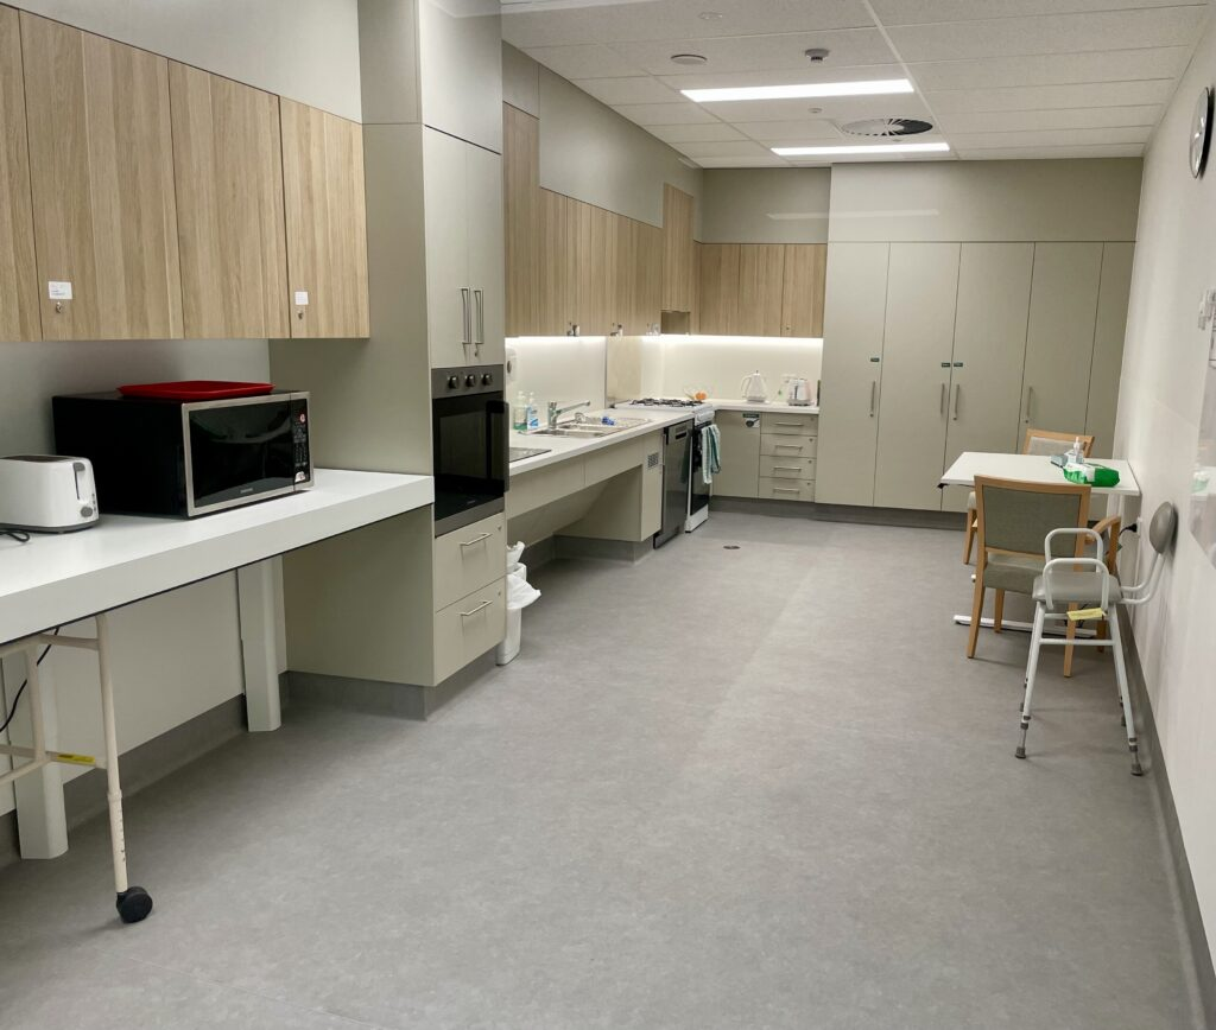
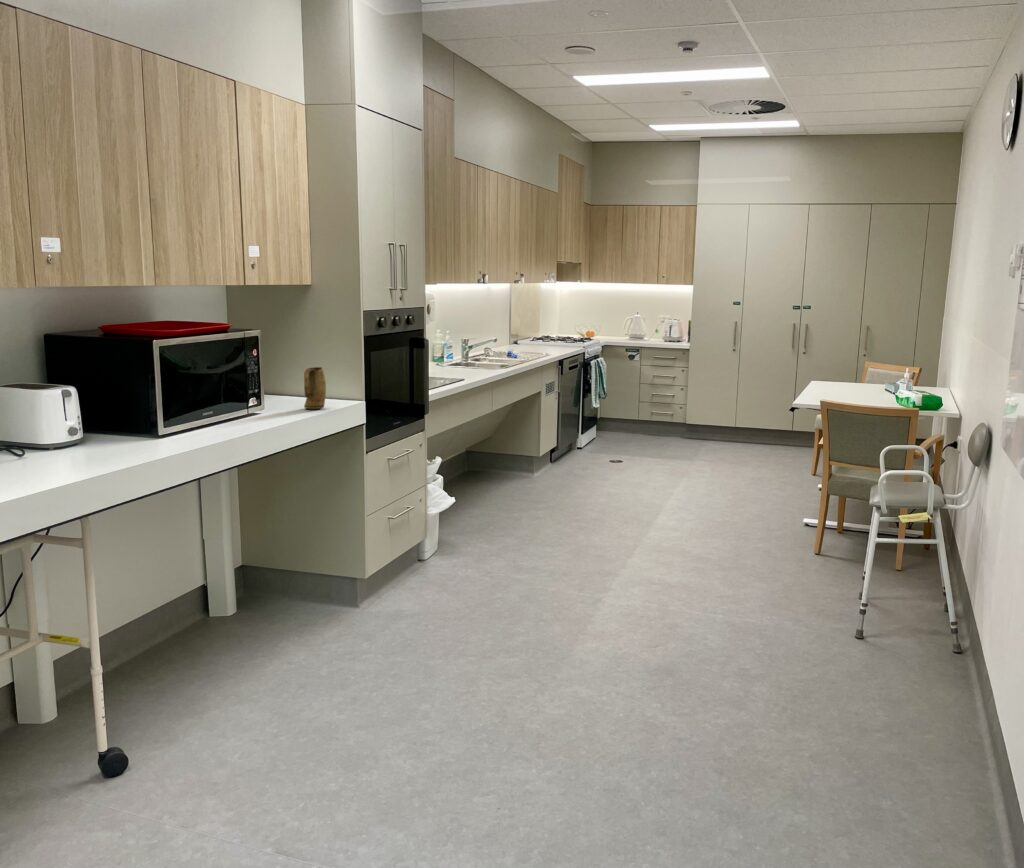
+ mug [303,366,327,410]
